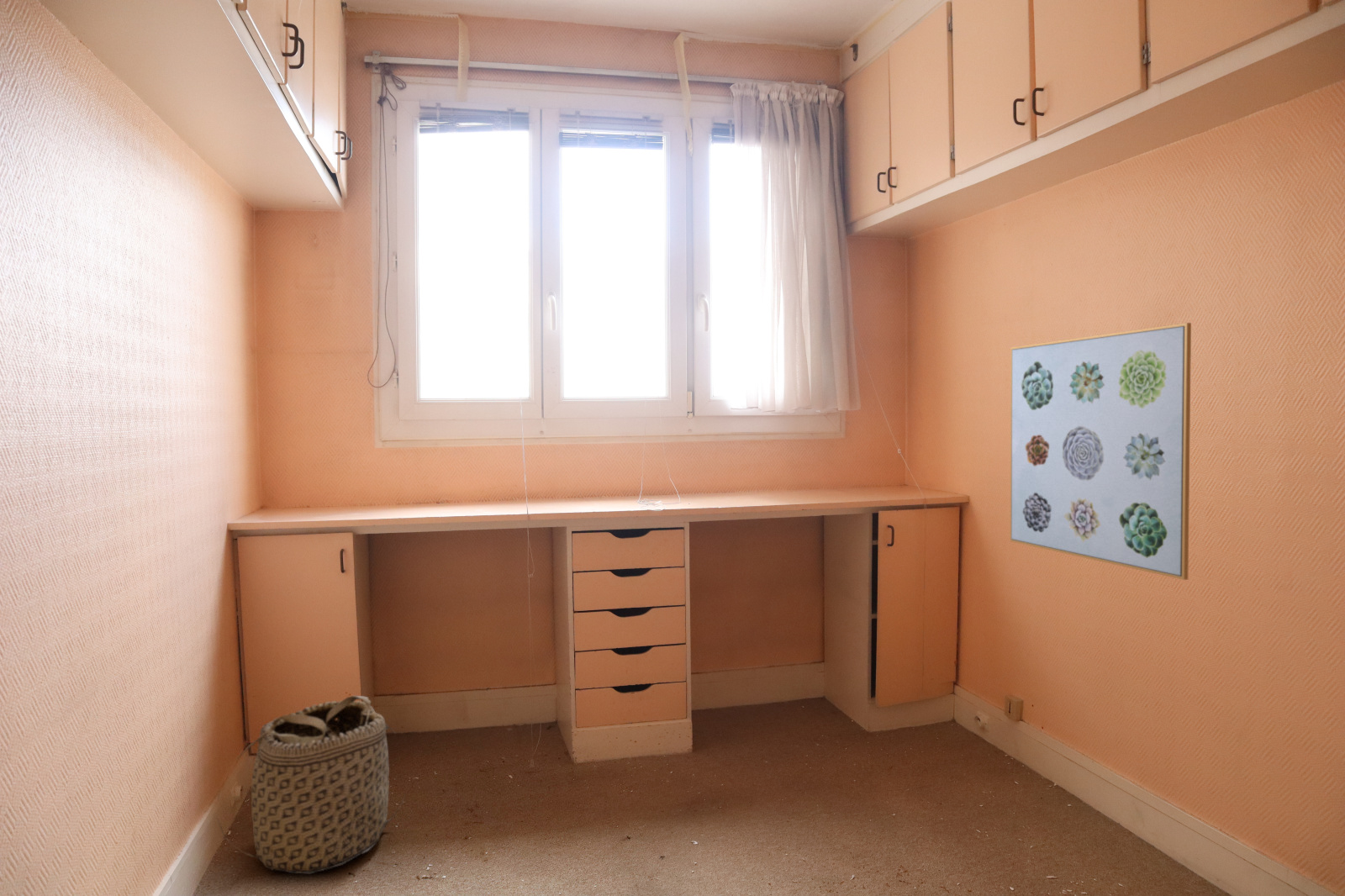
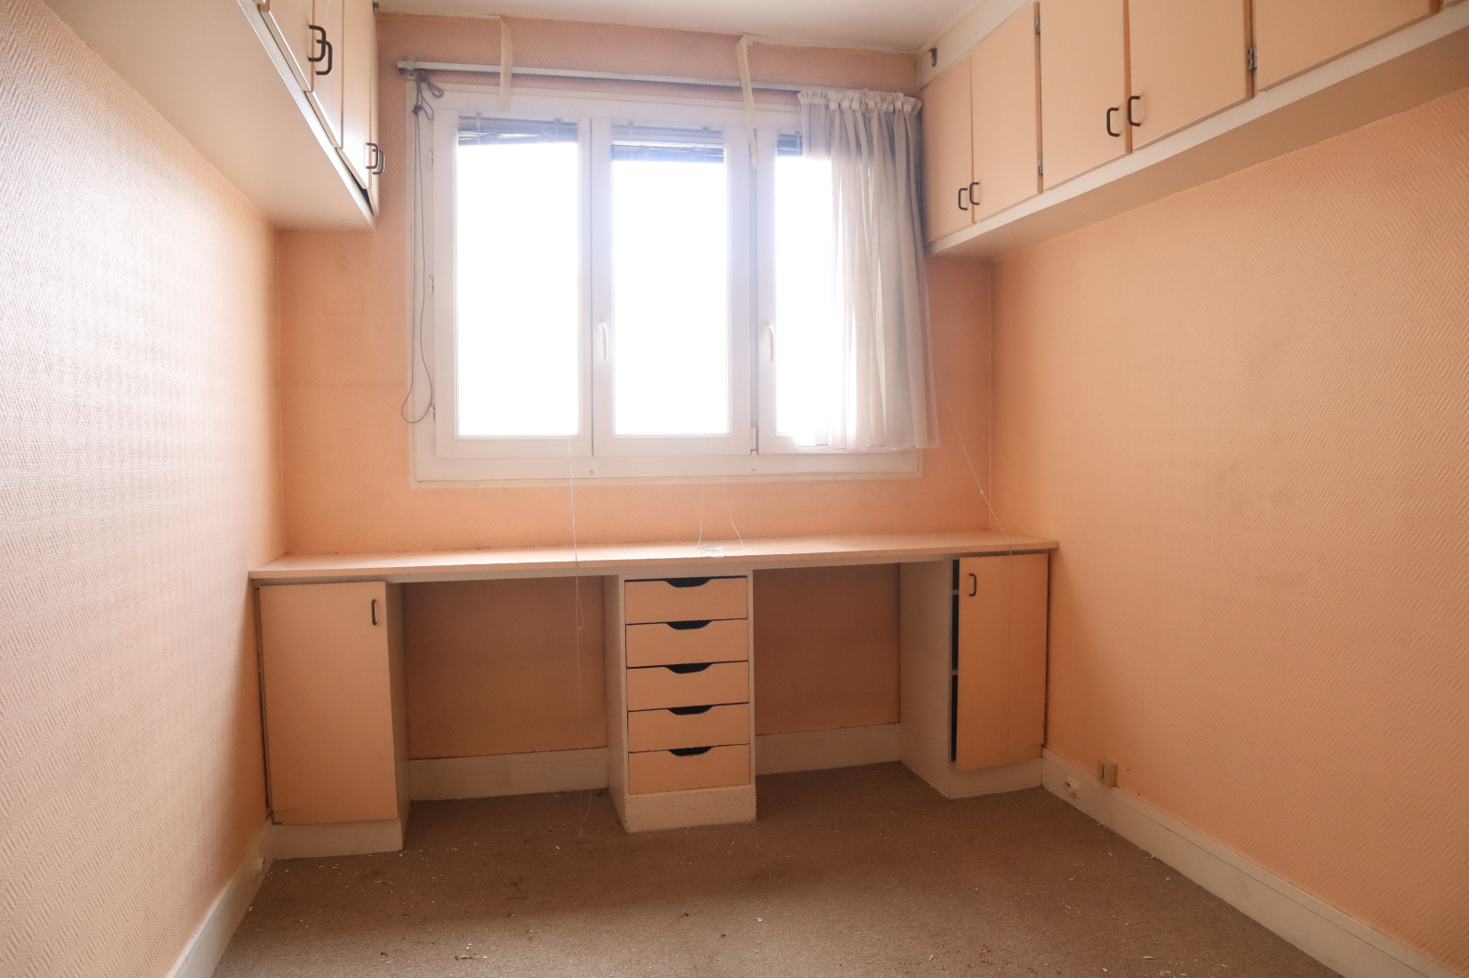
- wall art [1010,322,1192,581]
- basket [216,695,407,874]
